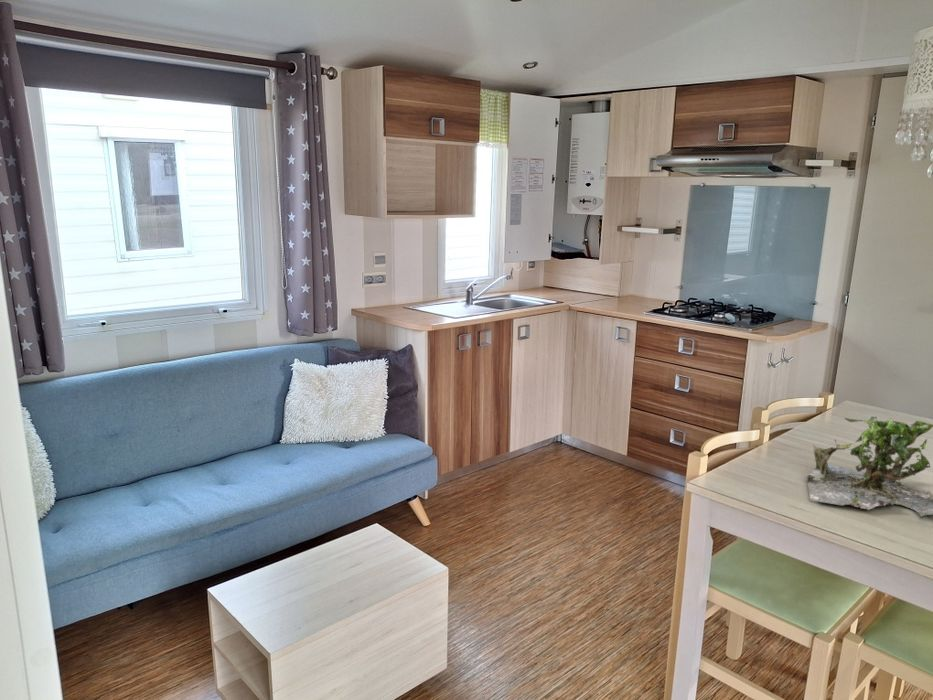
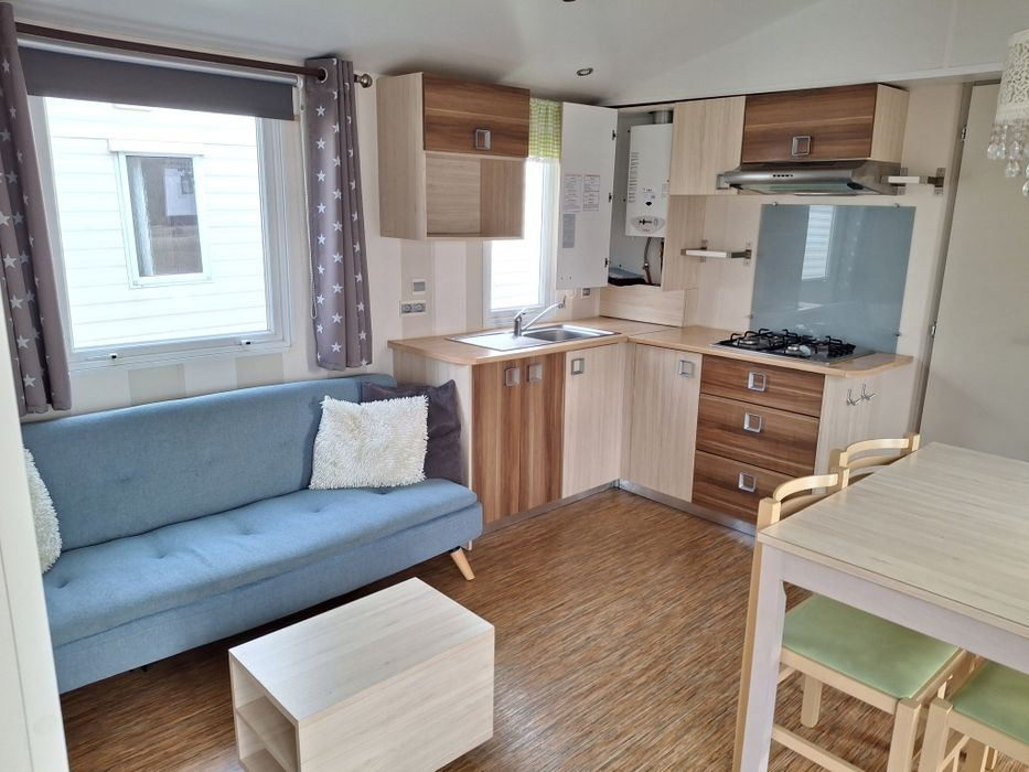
- plant [806,415,933,519]
